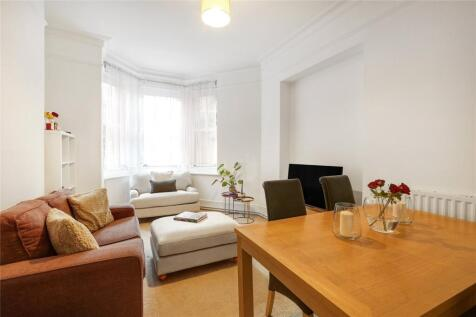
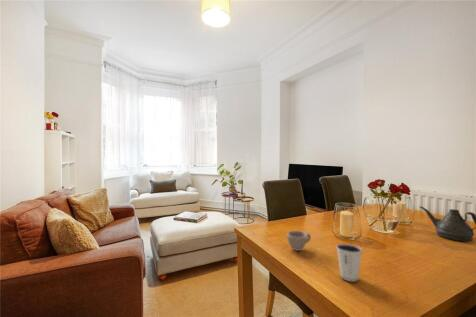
+ cup [286,230,312,252]
+ dixie cup [335,243,363,282]
+ teapot [419,205,476,242]
